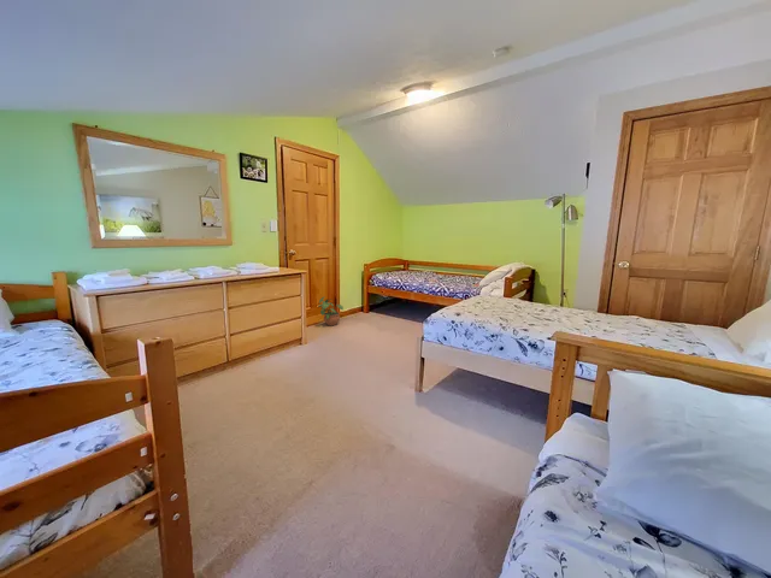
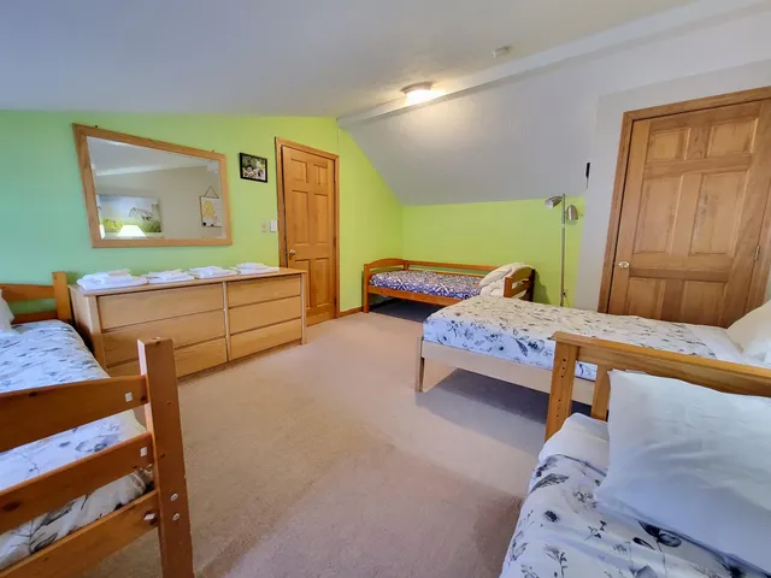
- potted plant [318,295,345,326]
